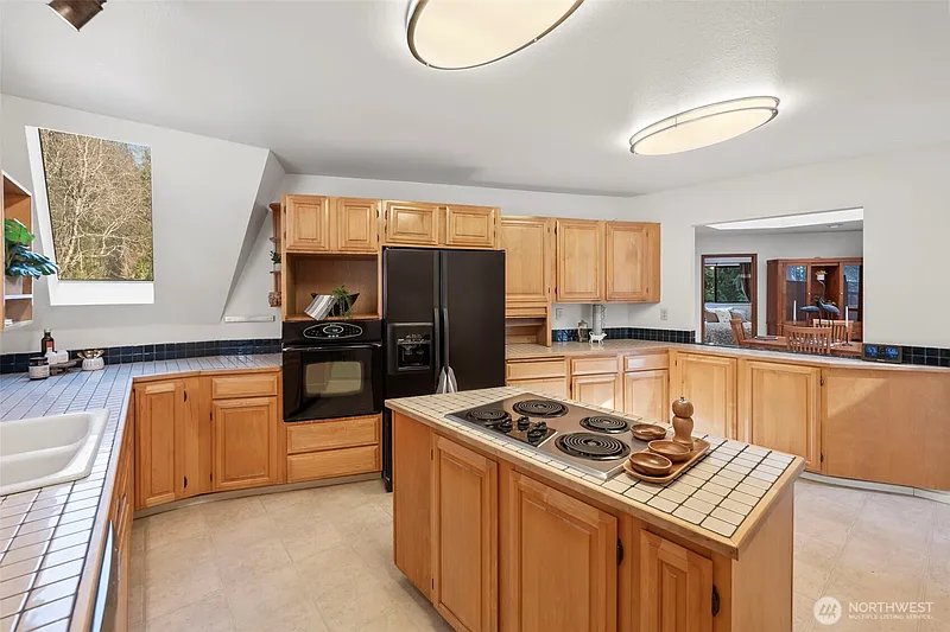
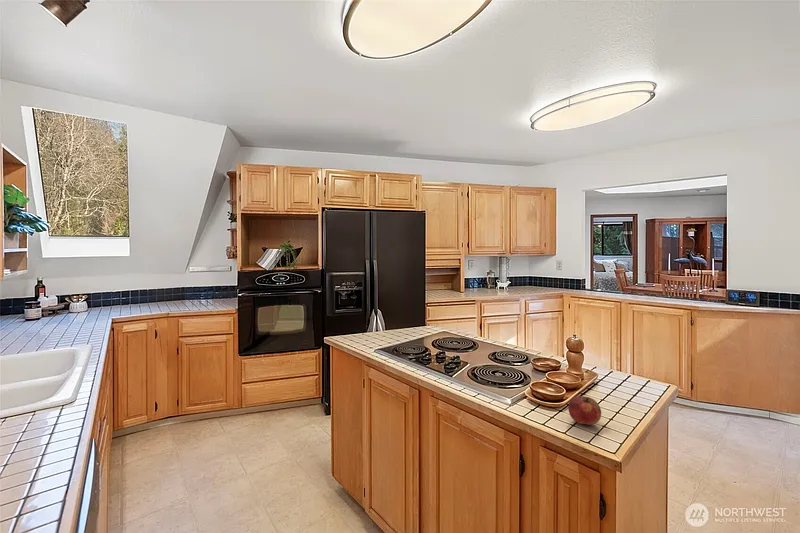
+ fruit [567,395,602,426]
